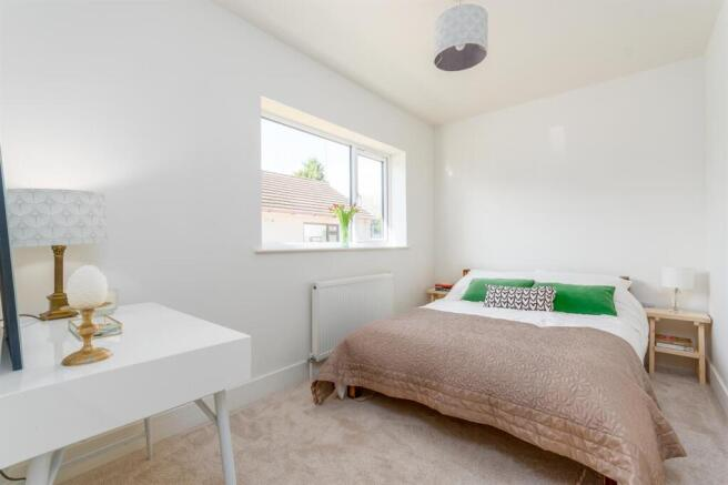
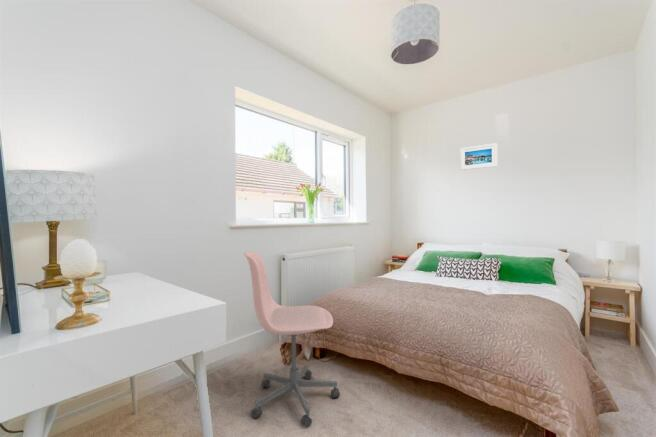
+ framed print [459,142,498,171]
+ office chair [243,251,341,429]
